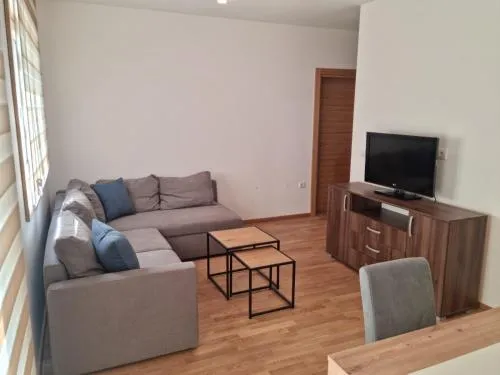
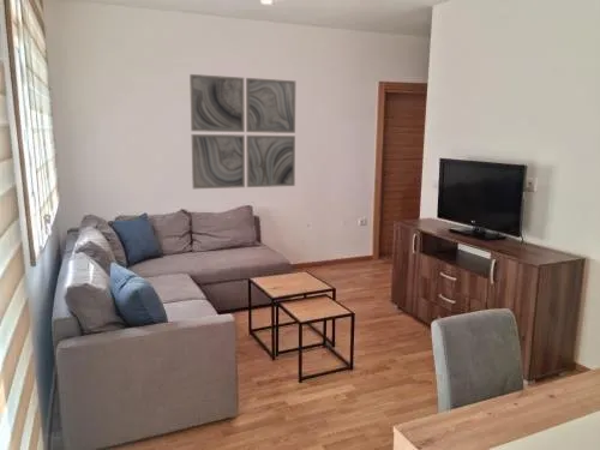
+ wall art [188,73,296,190]
